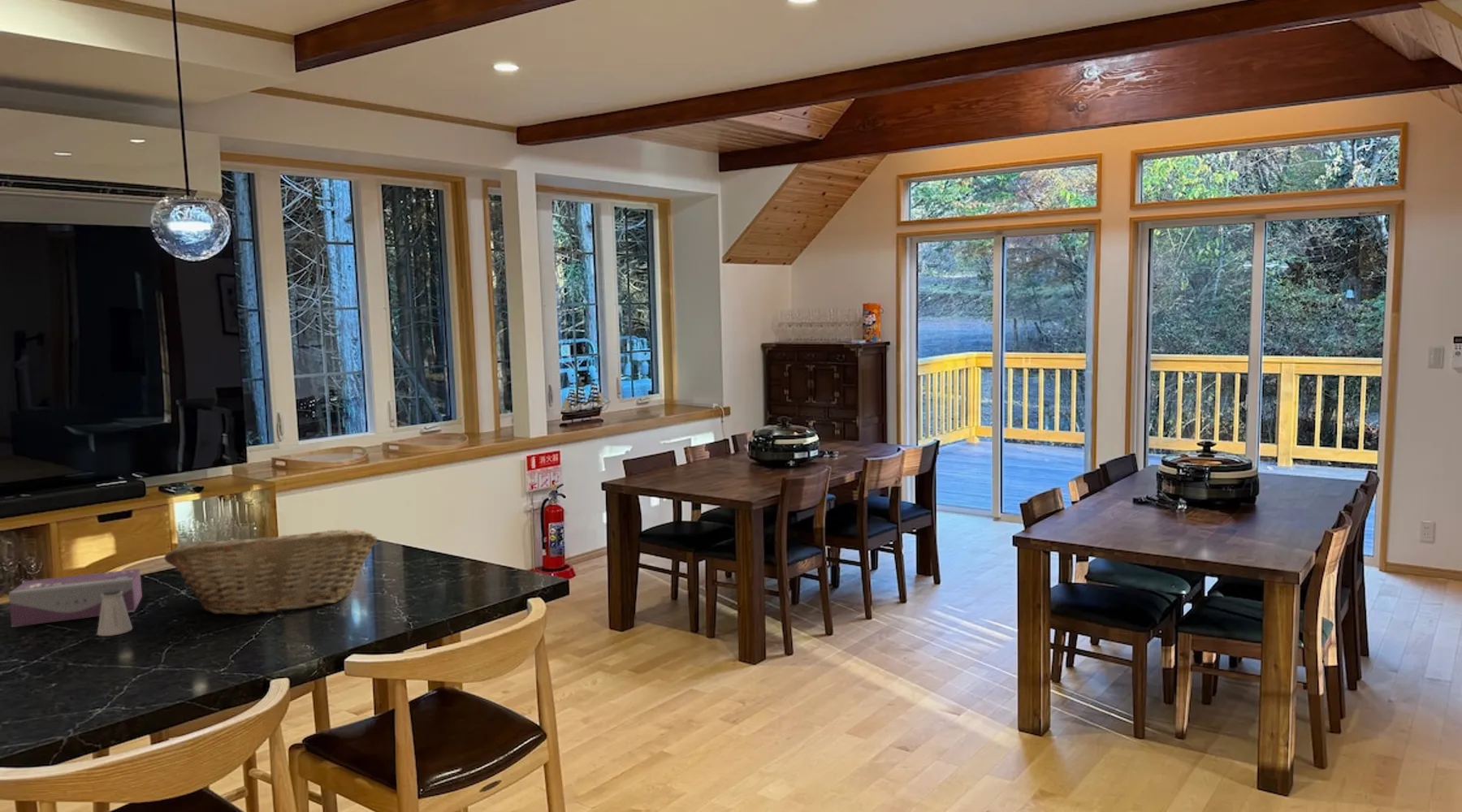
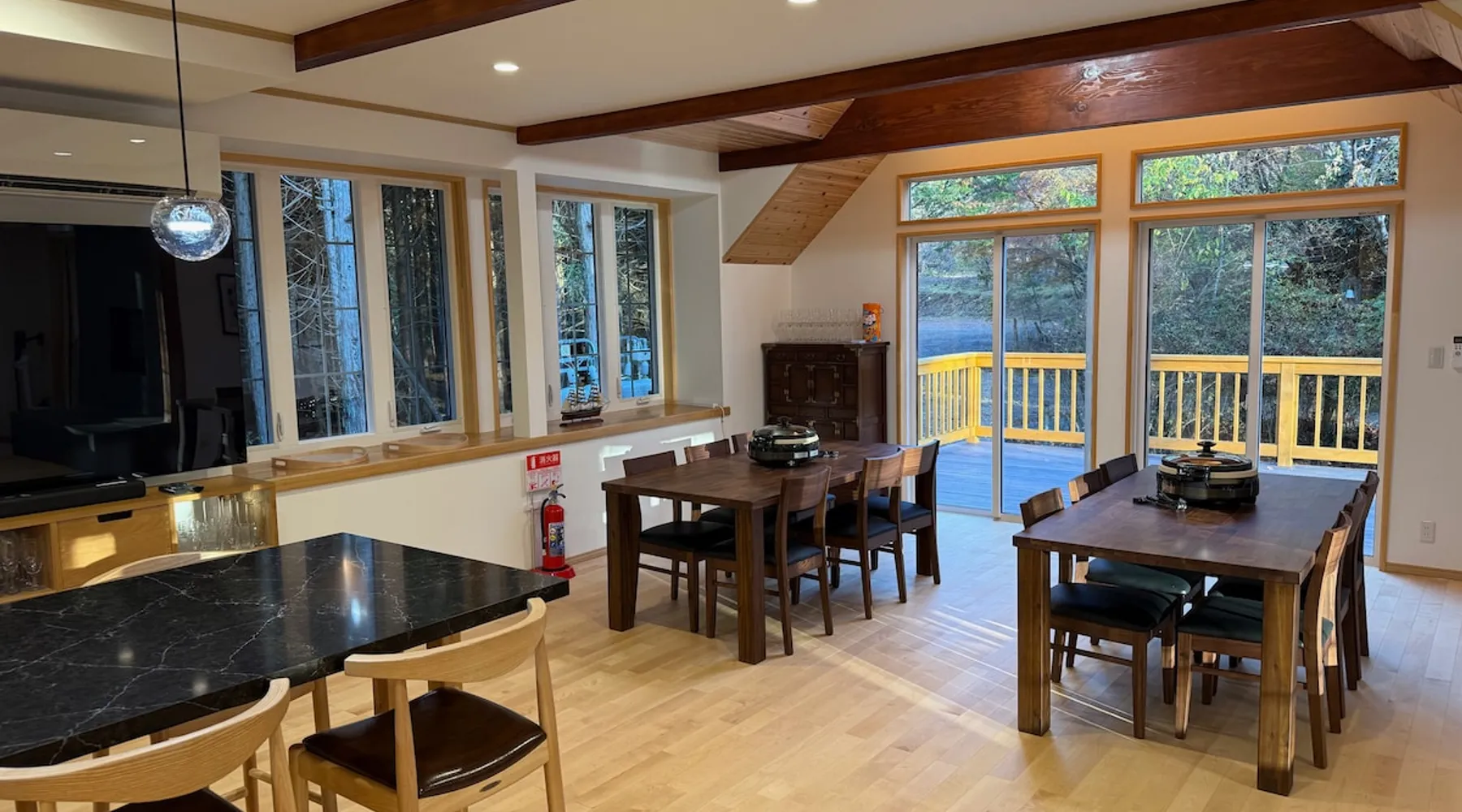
- tissue box [8,568,143,628]
- fruit basket [163,529,378,616]
- saltshaker [97,589,133,637]
